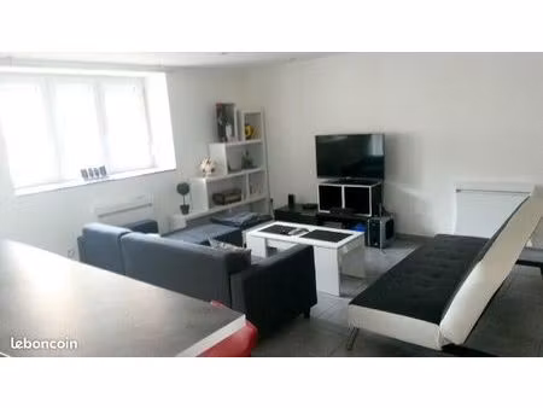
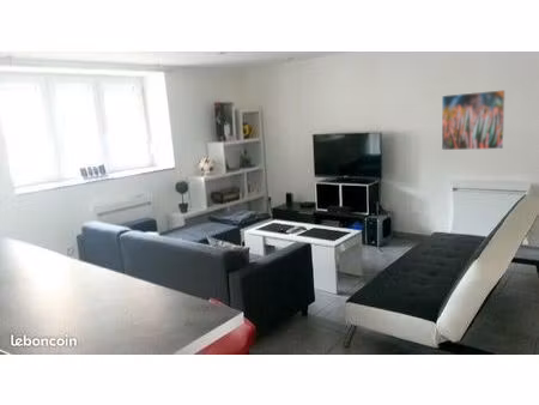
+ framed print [441,89,507,151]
